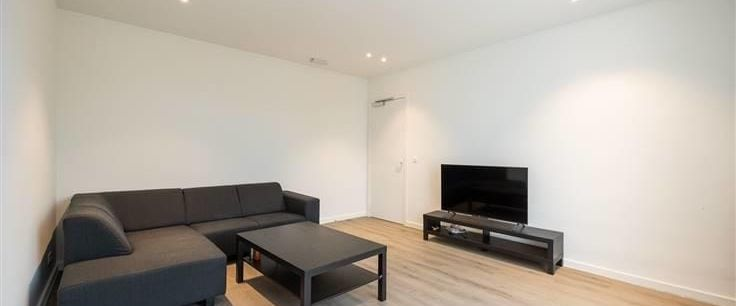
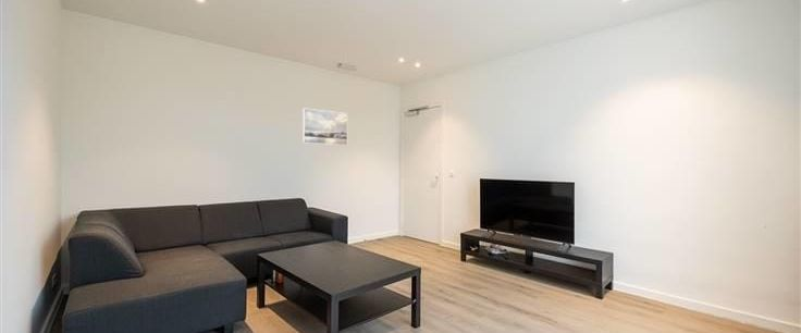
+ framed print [301,107,348,146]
